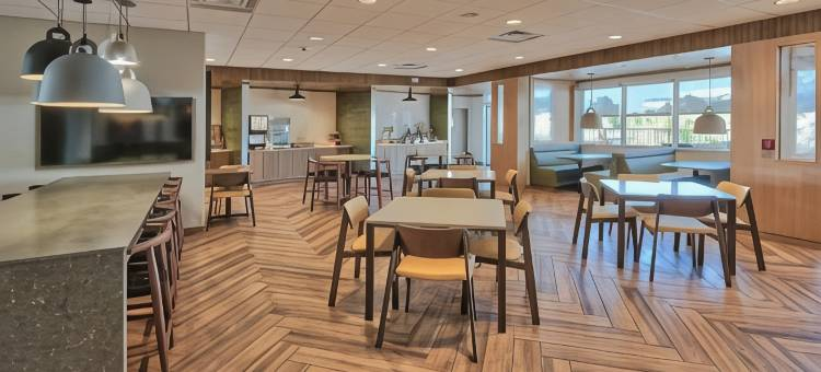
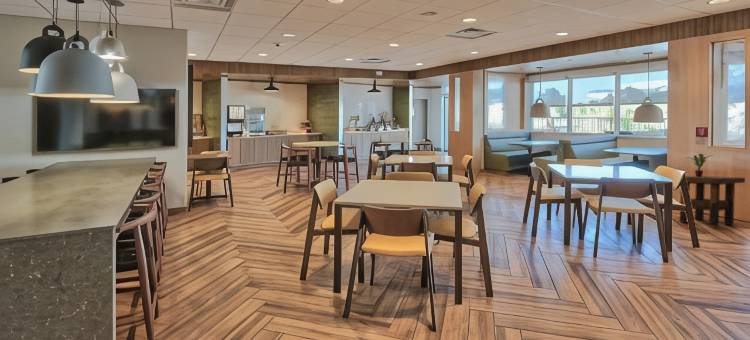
+ side table [679,175,746,228]
+ potted plant [687,153,714,177]
